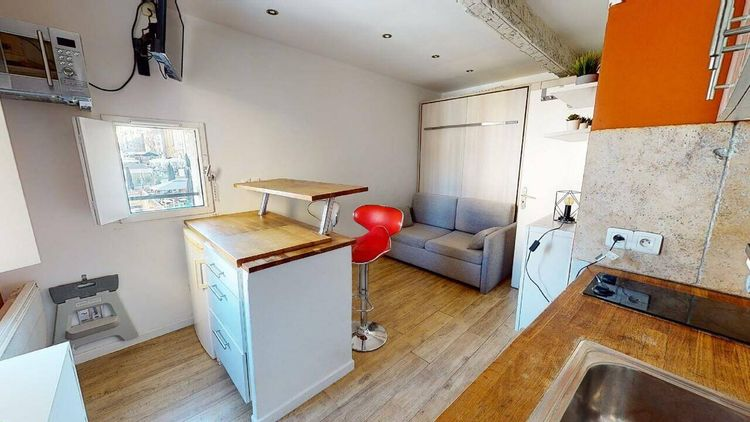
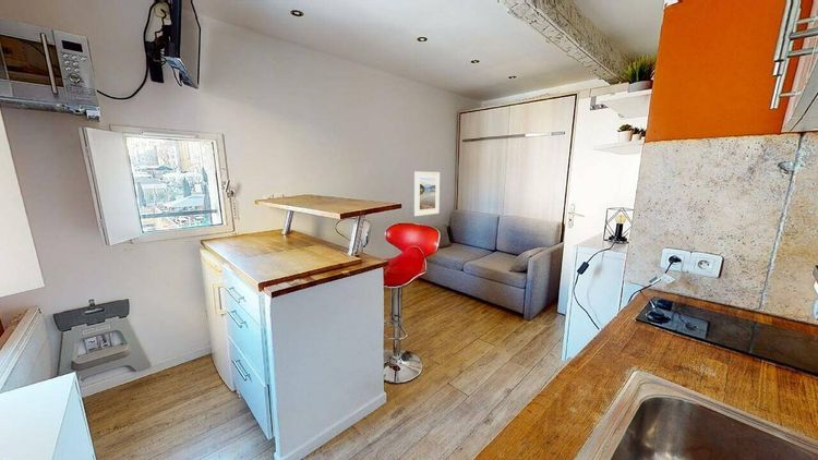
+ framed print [413,171,441,217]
